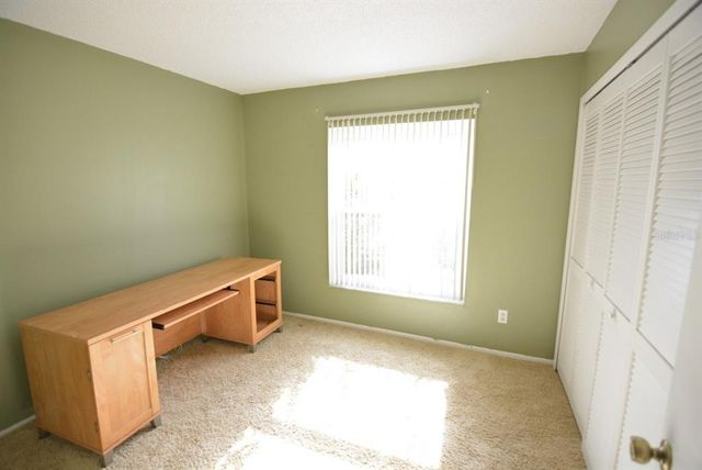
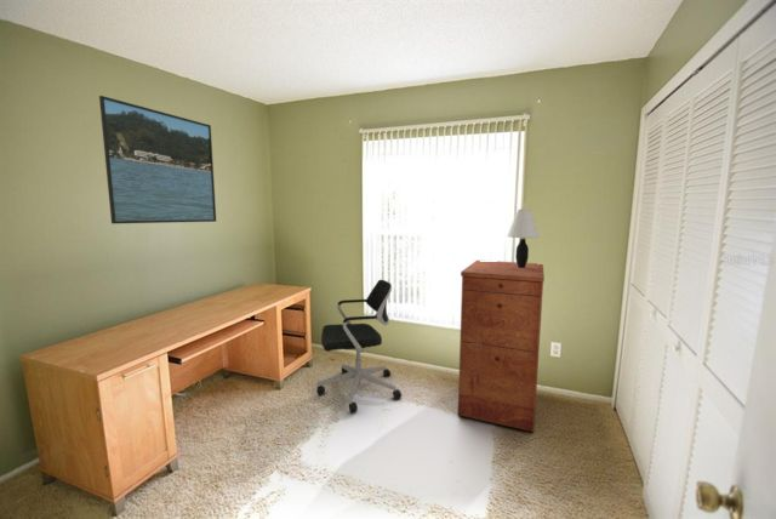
+ filing cabinet [457,260,546,433]
+ office chair [315,279,403,415]
+ table lamp [506,209,541,268]
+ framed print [98,95,217,224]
